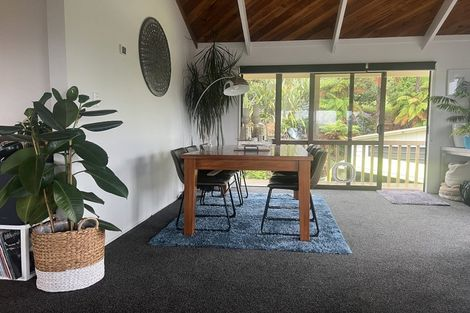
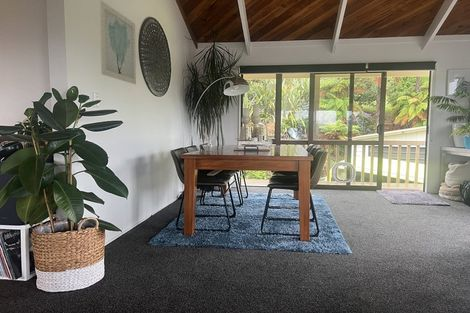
+ wall art [99,0,137,85]
